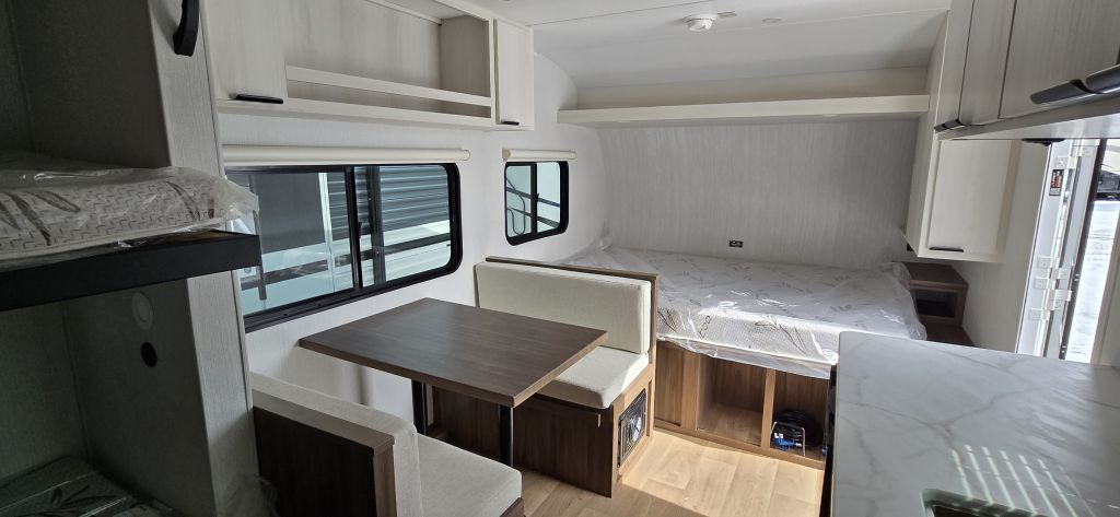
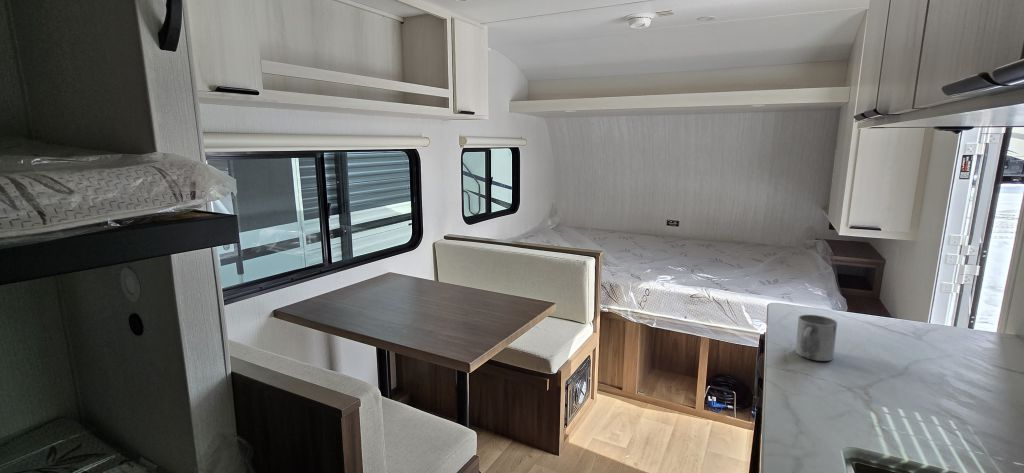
+ mug [794,314,838,362]
